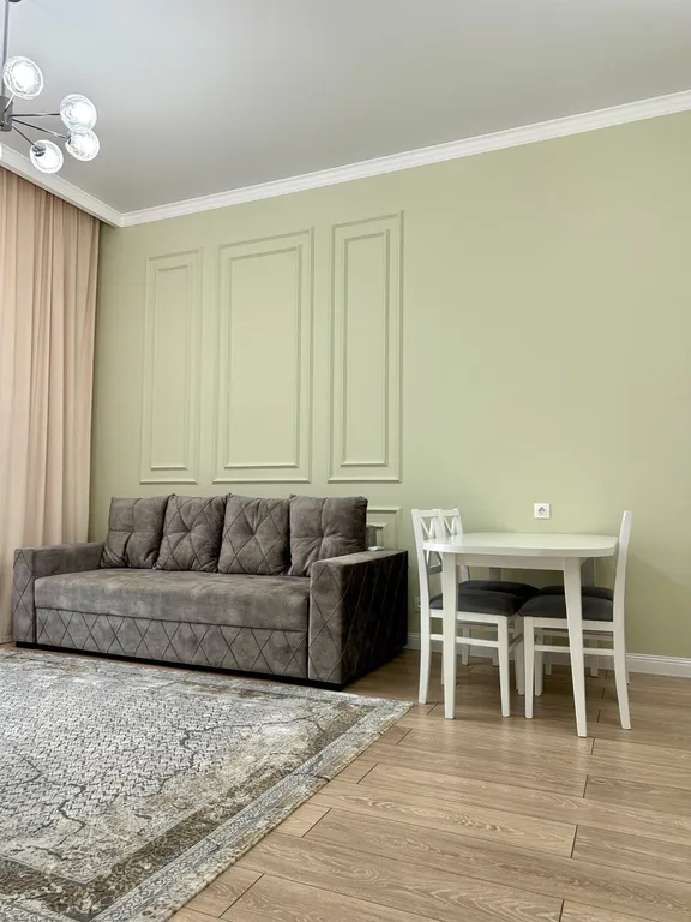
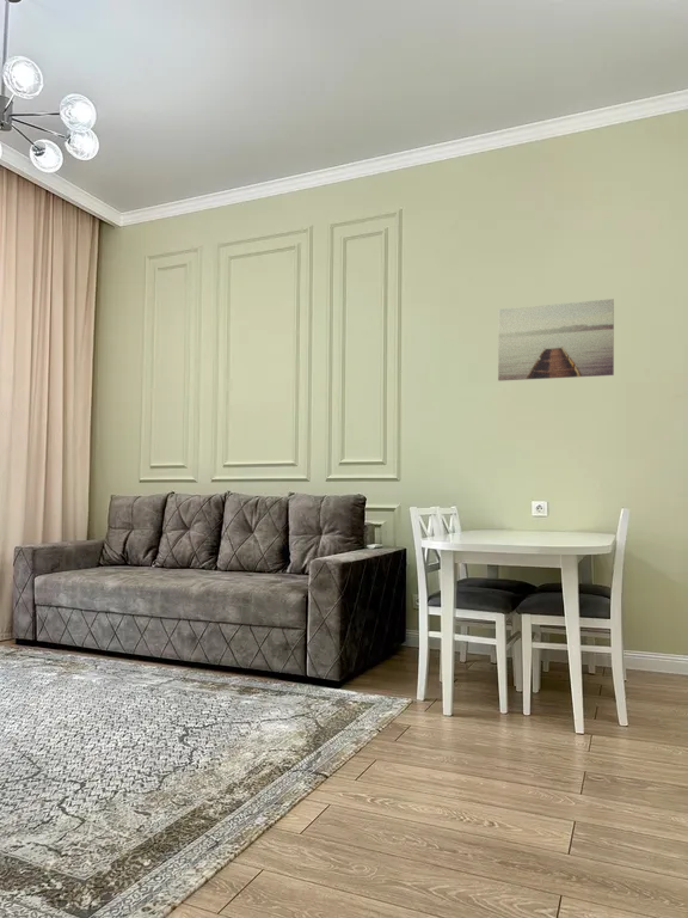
+ wall art [497,298,615,382]
